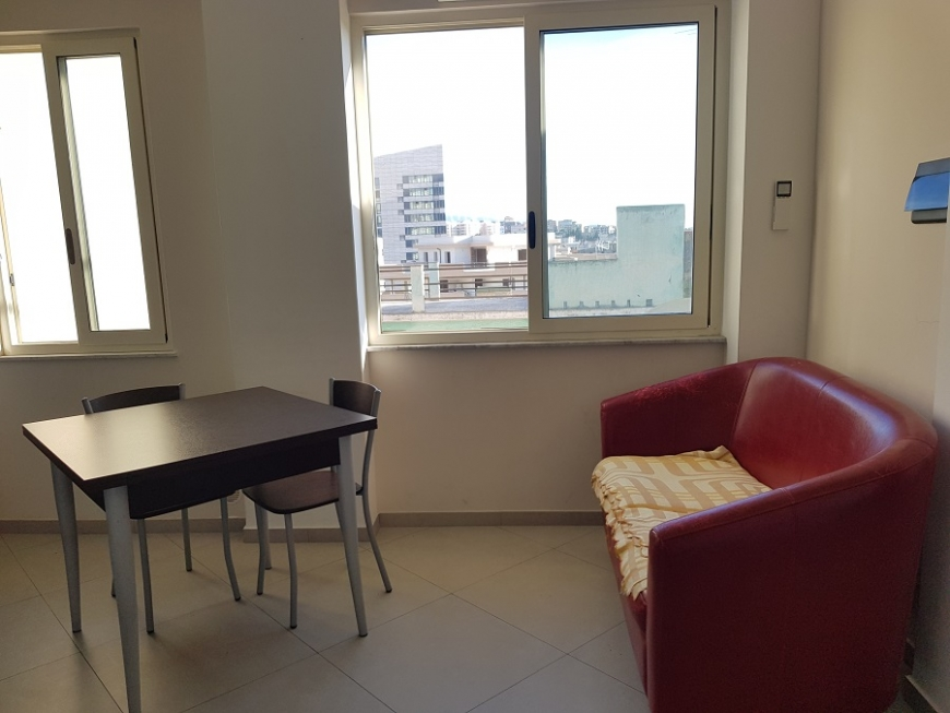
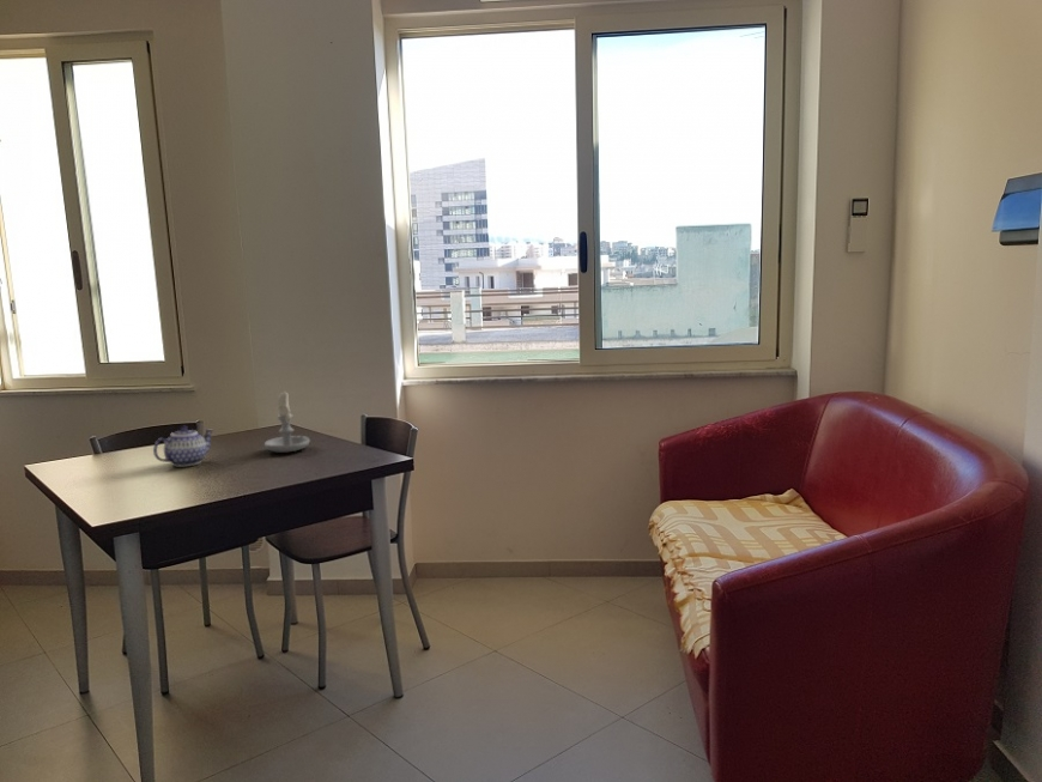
+ teapot [152,425,214,467]
+ candle [263,389,311,454]
